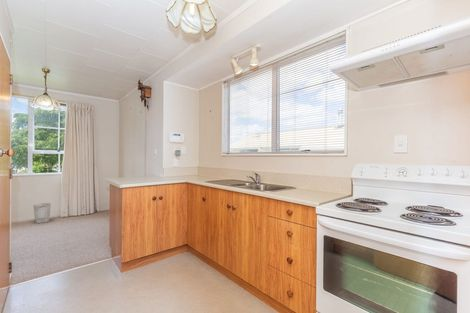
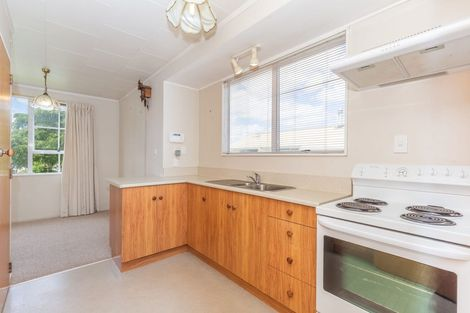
- wastebasket [32,202,52,224]
